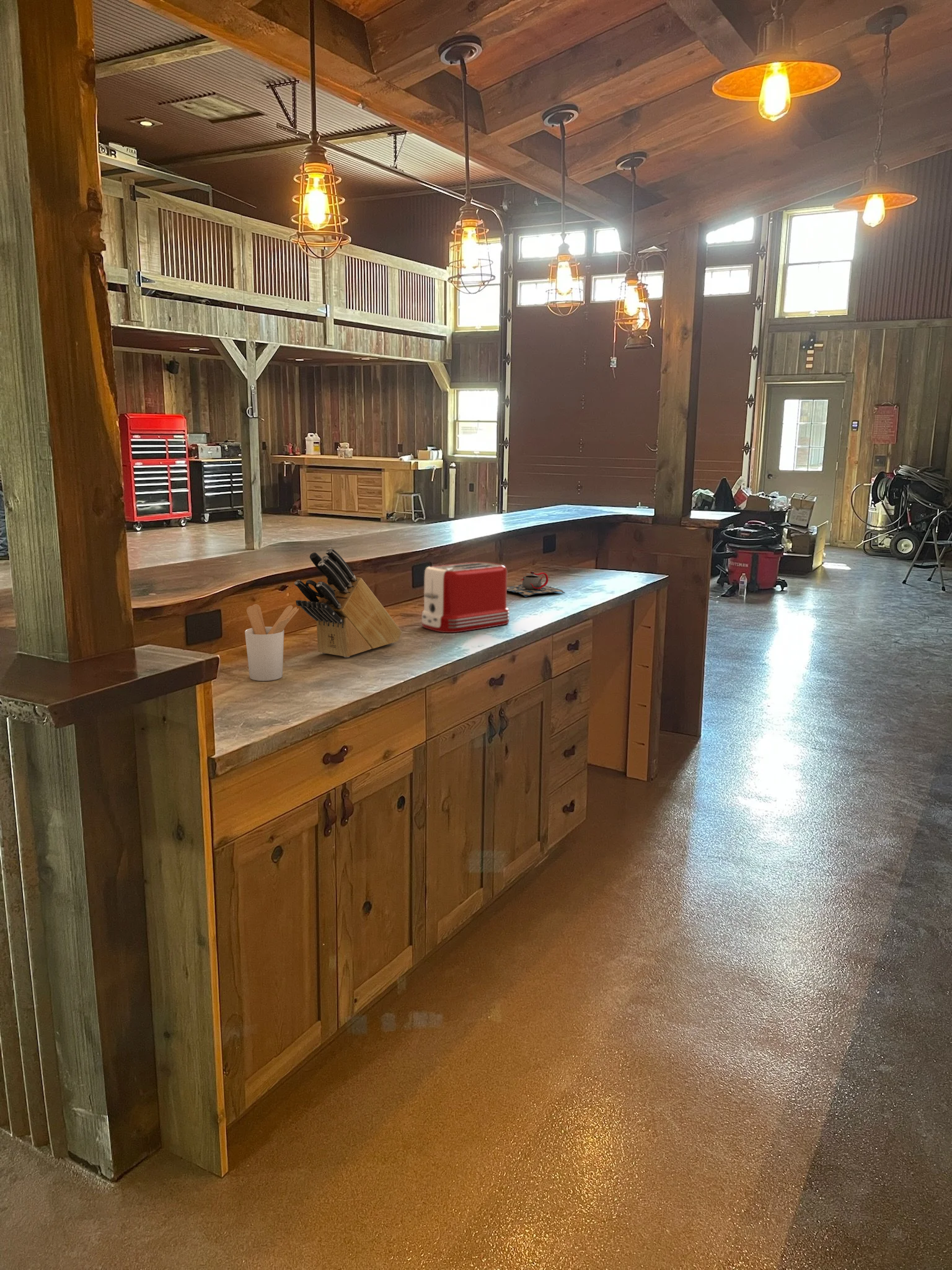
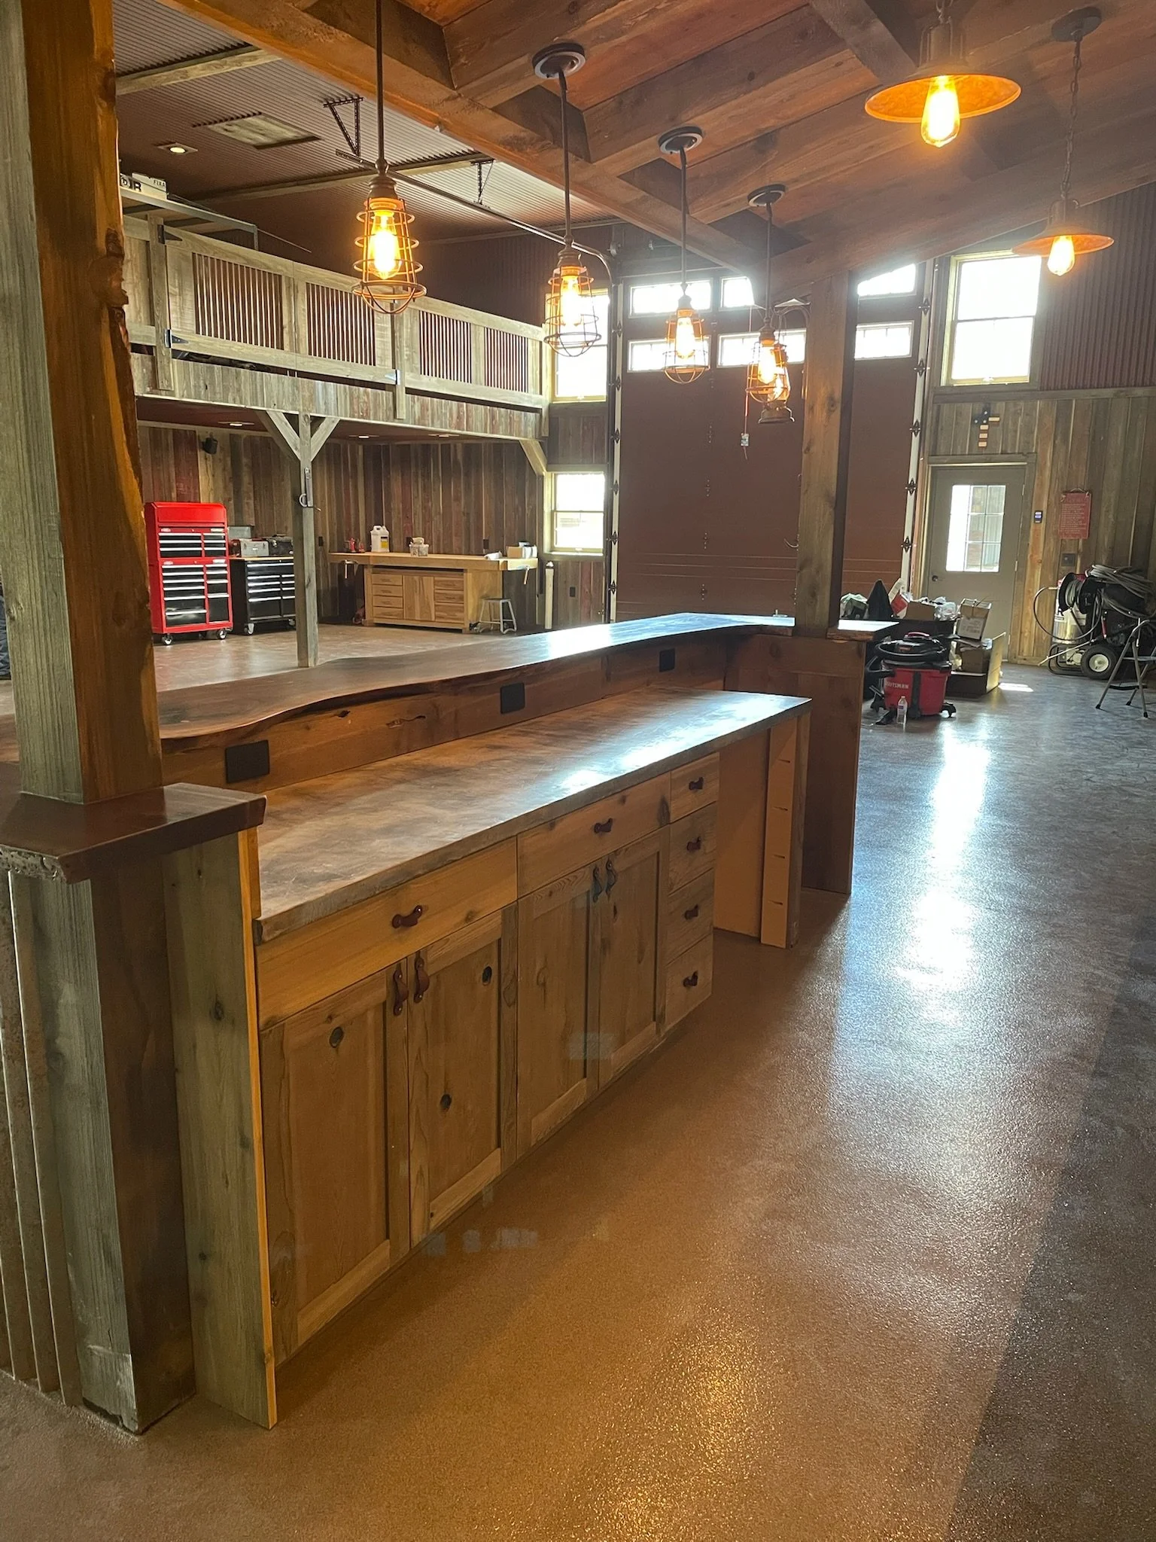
- knife block [294,548,402,658]
- toaster [421,561,510,633]
- teapot [507,571,565,598]
- utensil holder [244,603,299,682]
